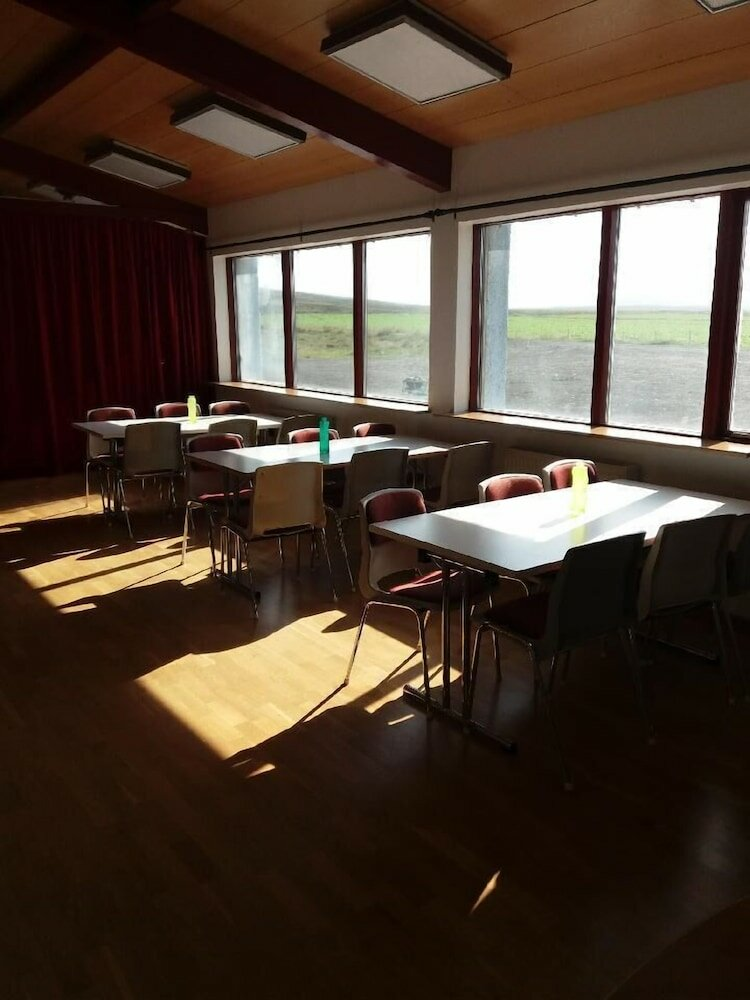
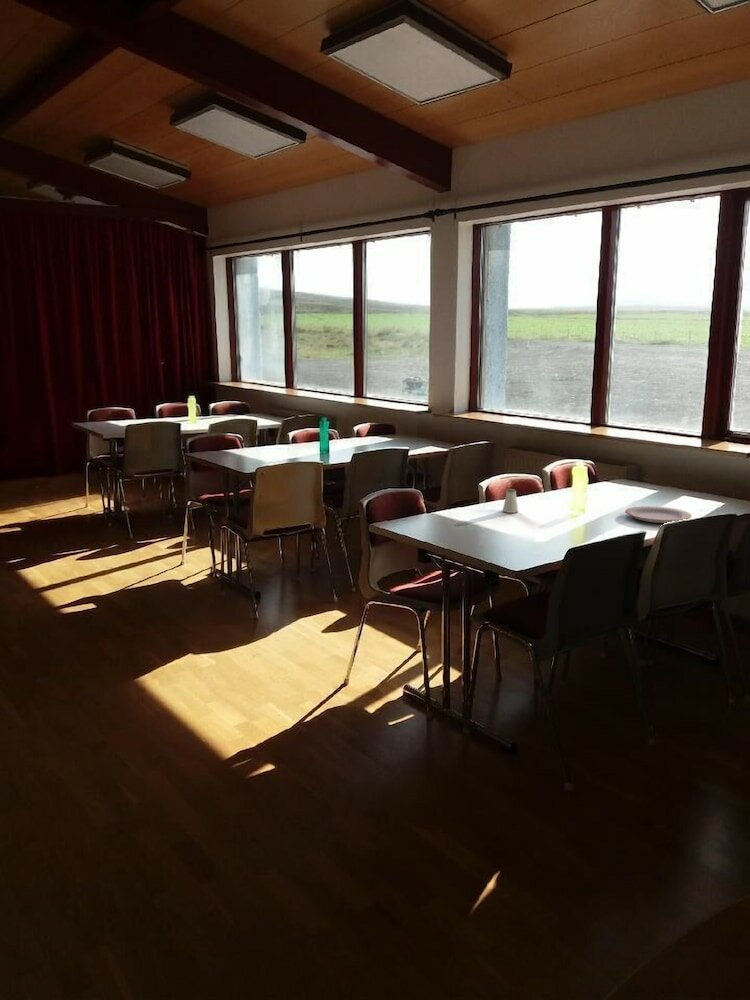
+ saltshaker [501,488,519,514]
+ plate [624,505,692,524]
